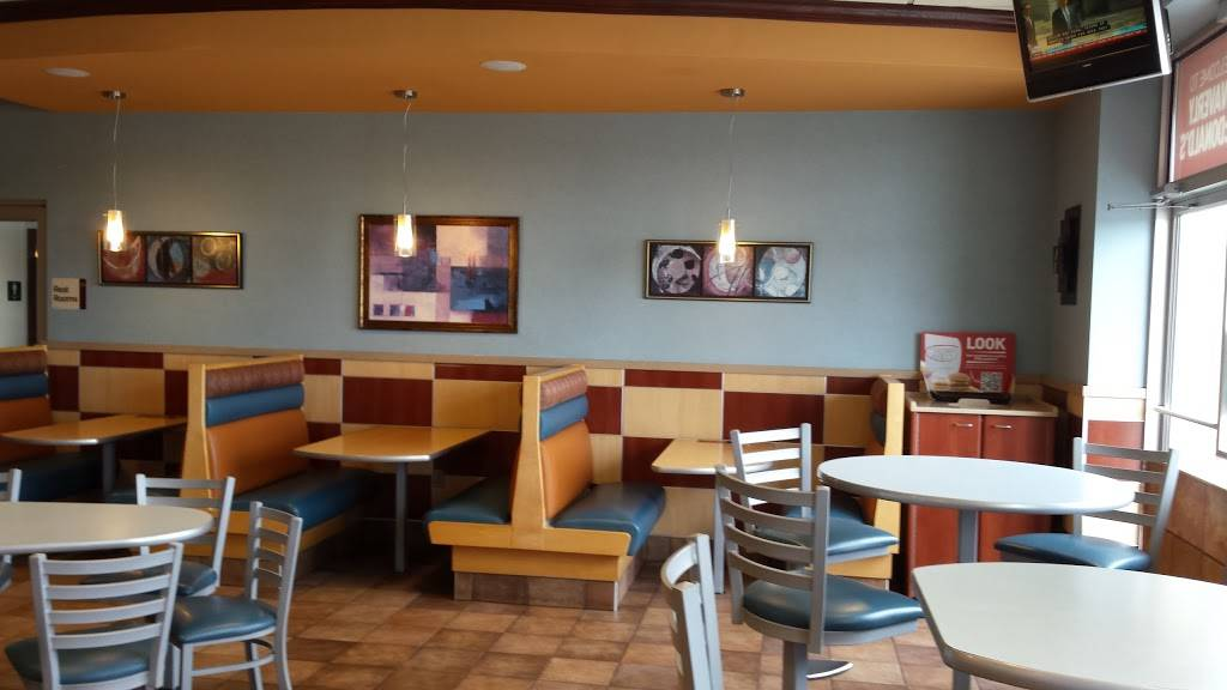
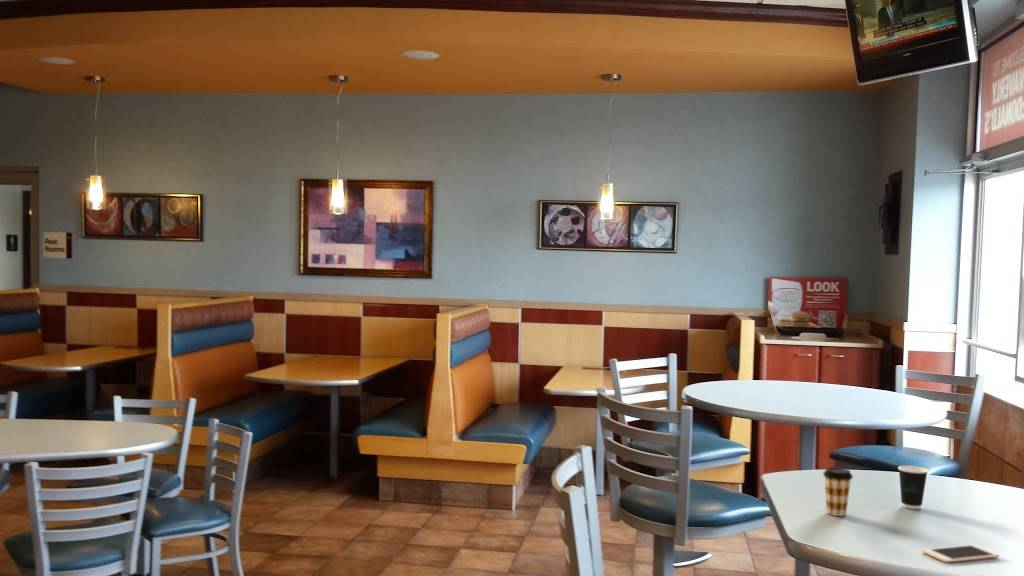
+ cell phone [921,544,1000,564]
+ coffee cup [822,466,854,517]
+ dixie cup [897,465,929,510]
